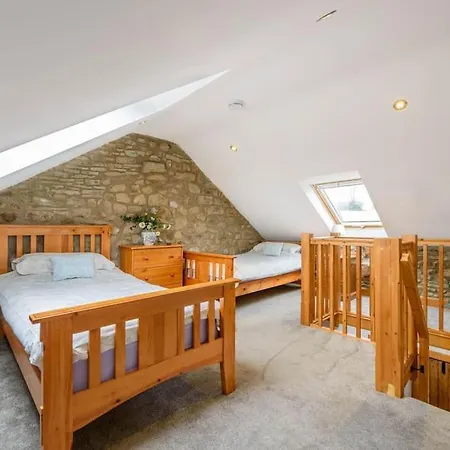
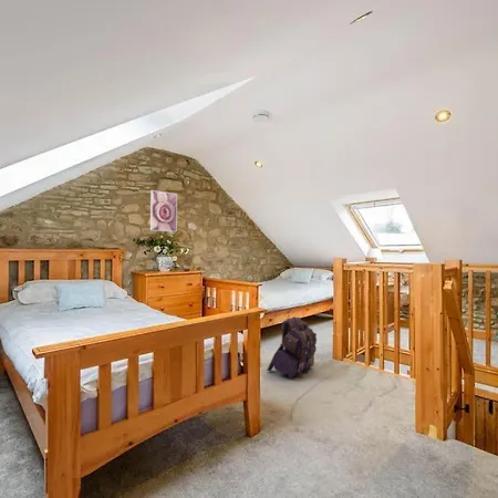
+ backpack [266,315,318,380]
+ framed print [149,189,178,232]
